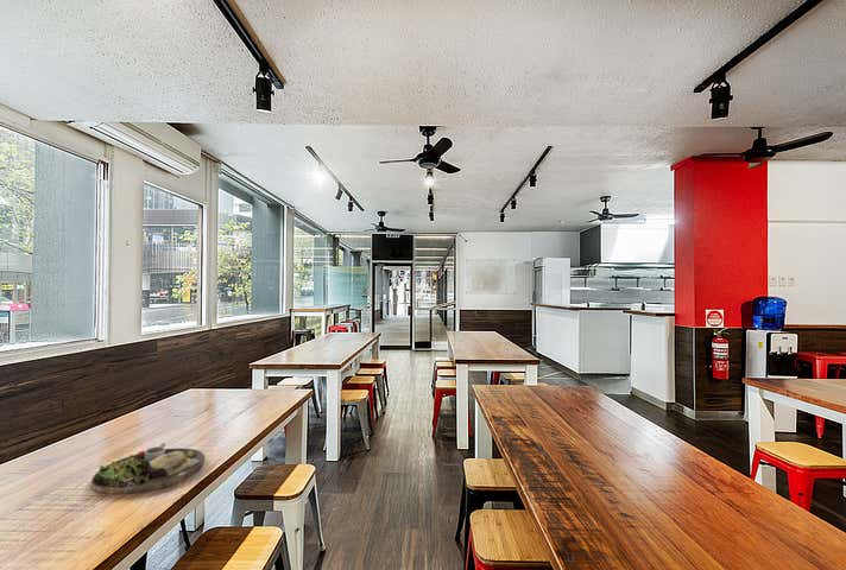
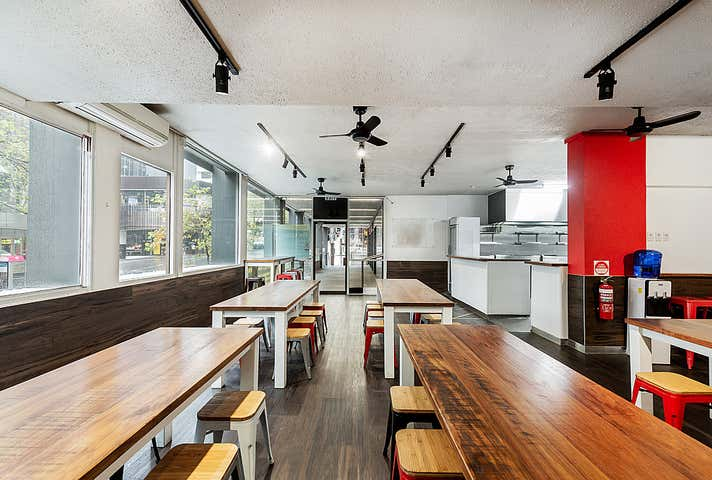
- dinner plate [90,442,206,495]
